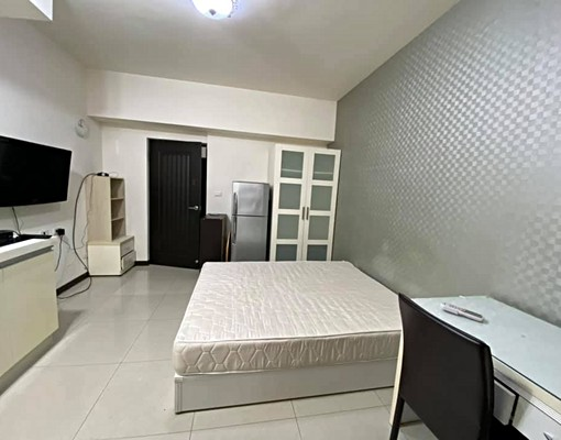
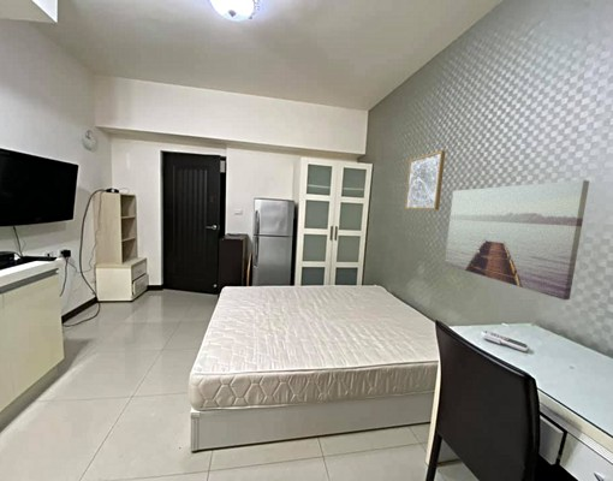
+ wall art [444,179,590,301]
+ wall art [404,149,446,212]
